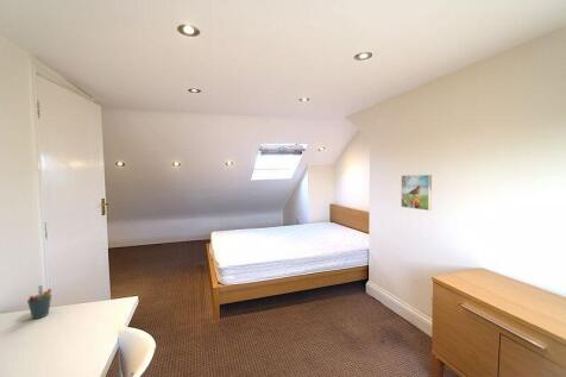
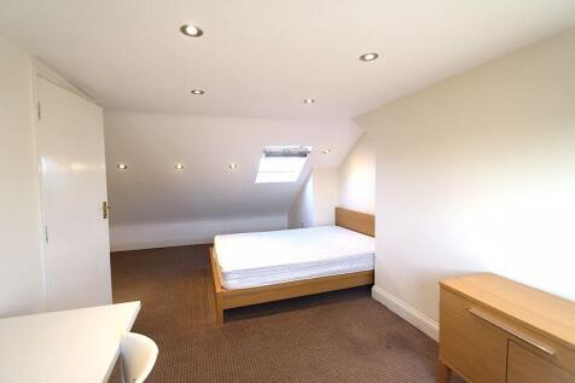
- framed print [400,174,433,212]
- pen holder [26,284,52,320]
